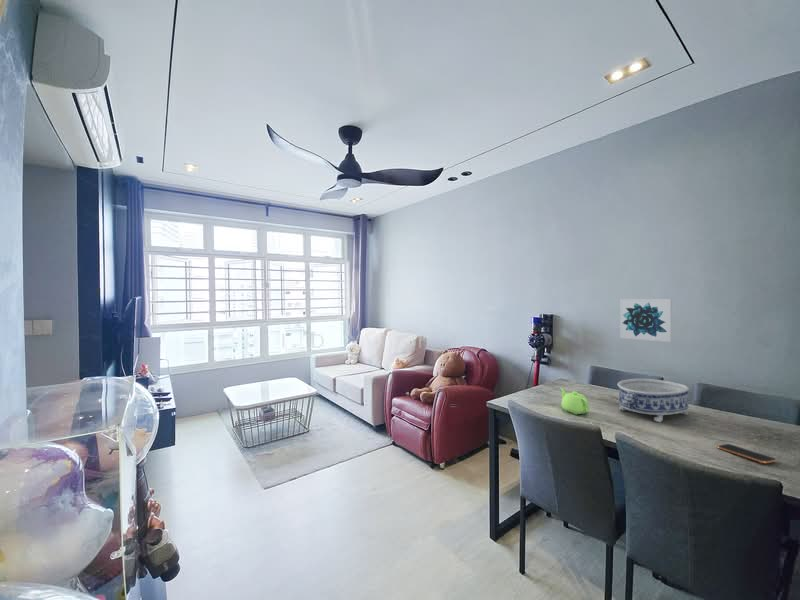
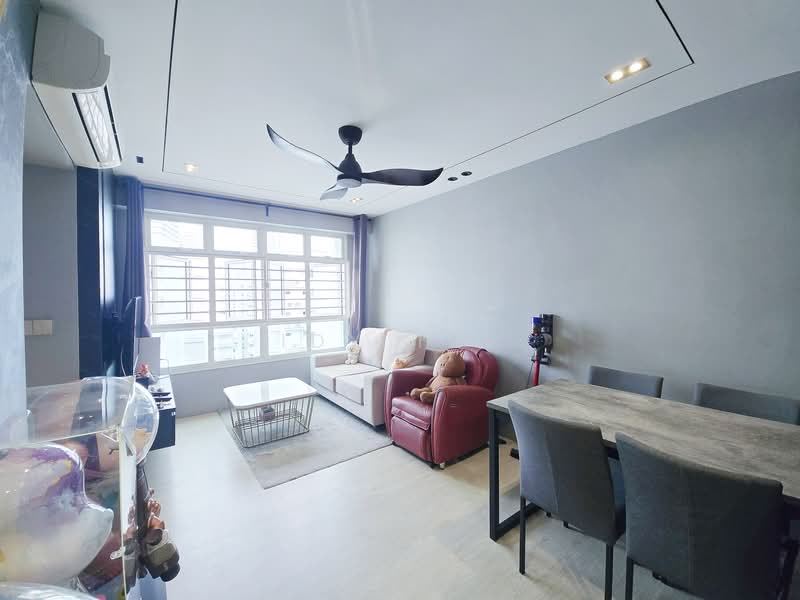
- teapot [559,387,590,416]
- wall art [619,298,673,343]
- smartphone [716,443,778,464]
- decorative bowl [616,377,690,423]
